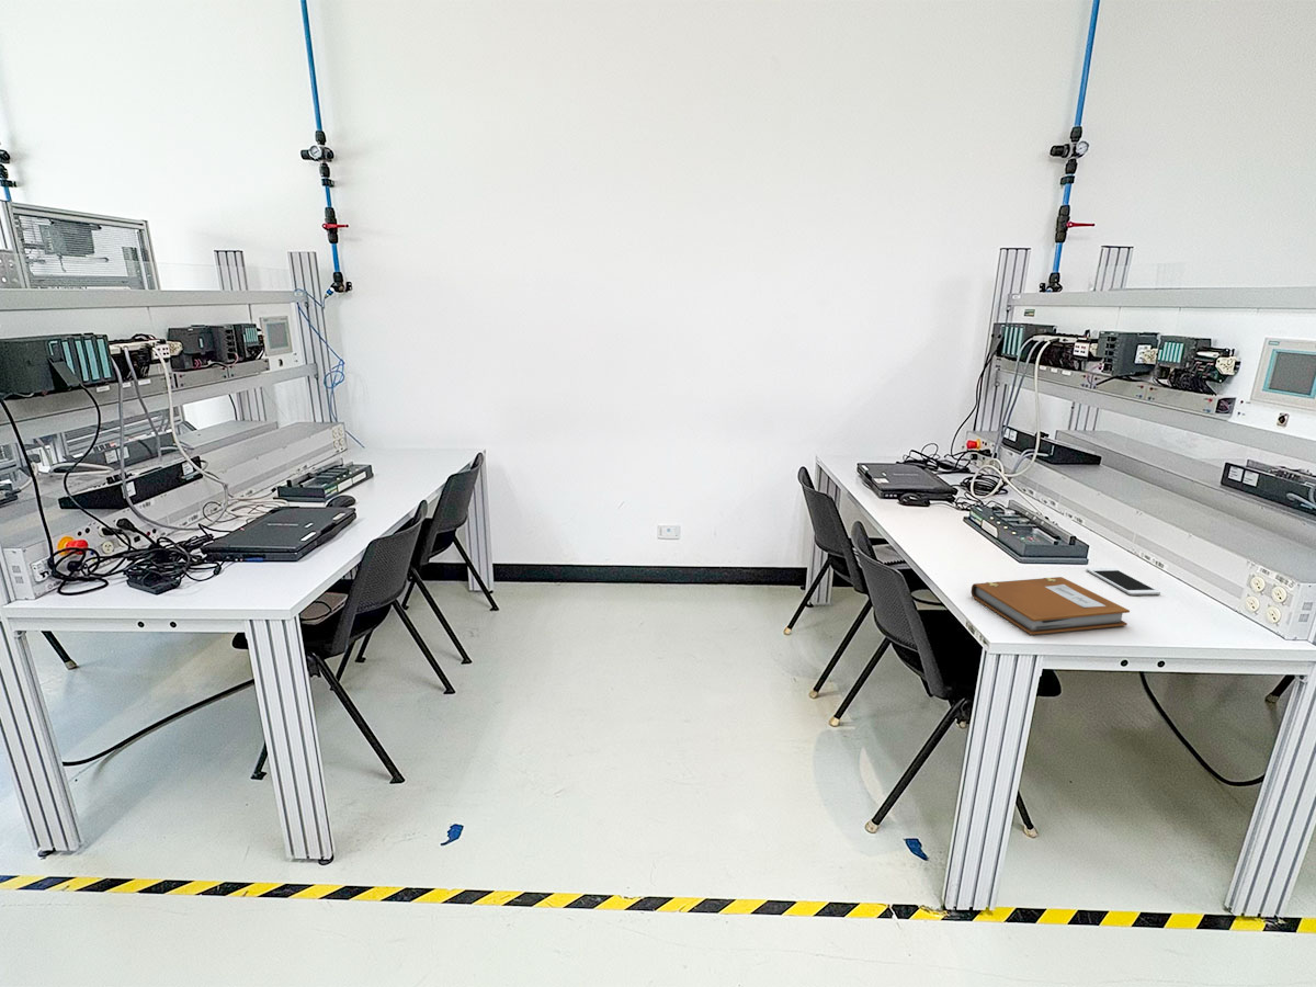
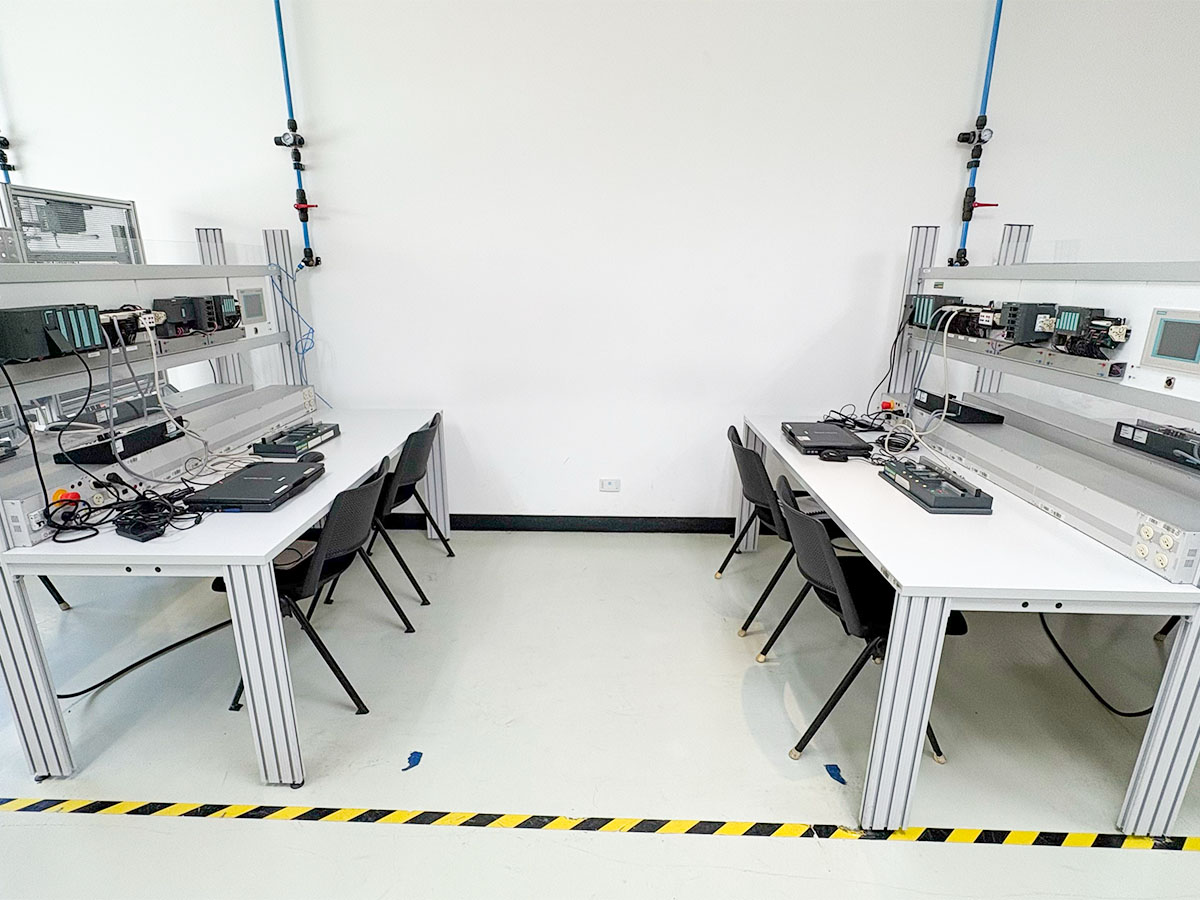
- notebook [971,576,1131,635]
- cell phone [1086,567,1161,595]
